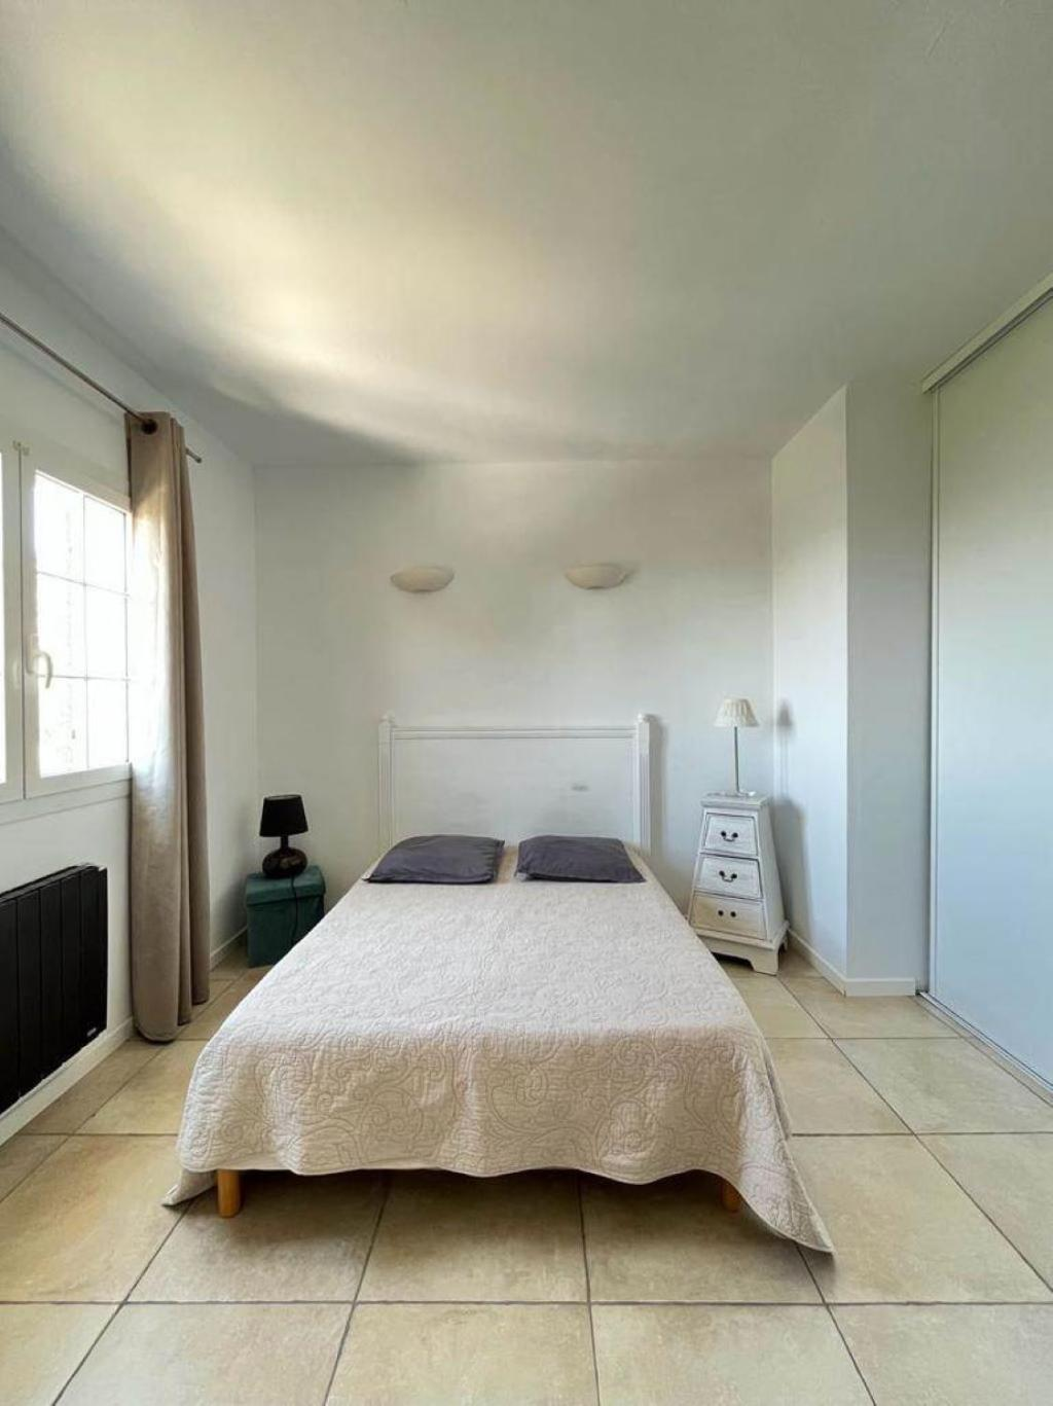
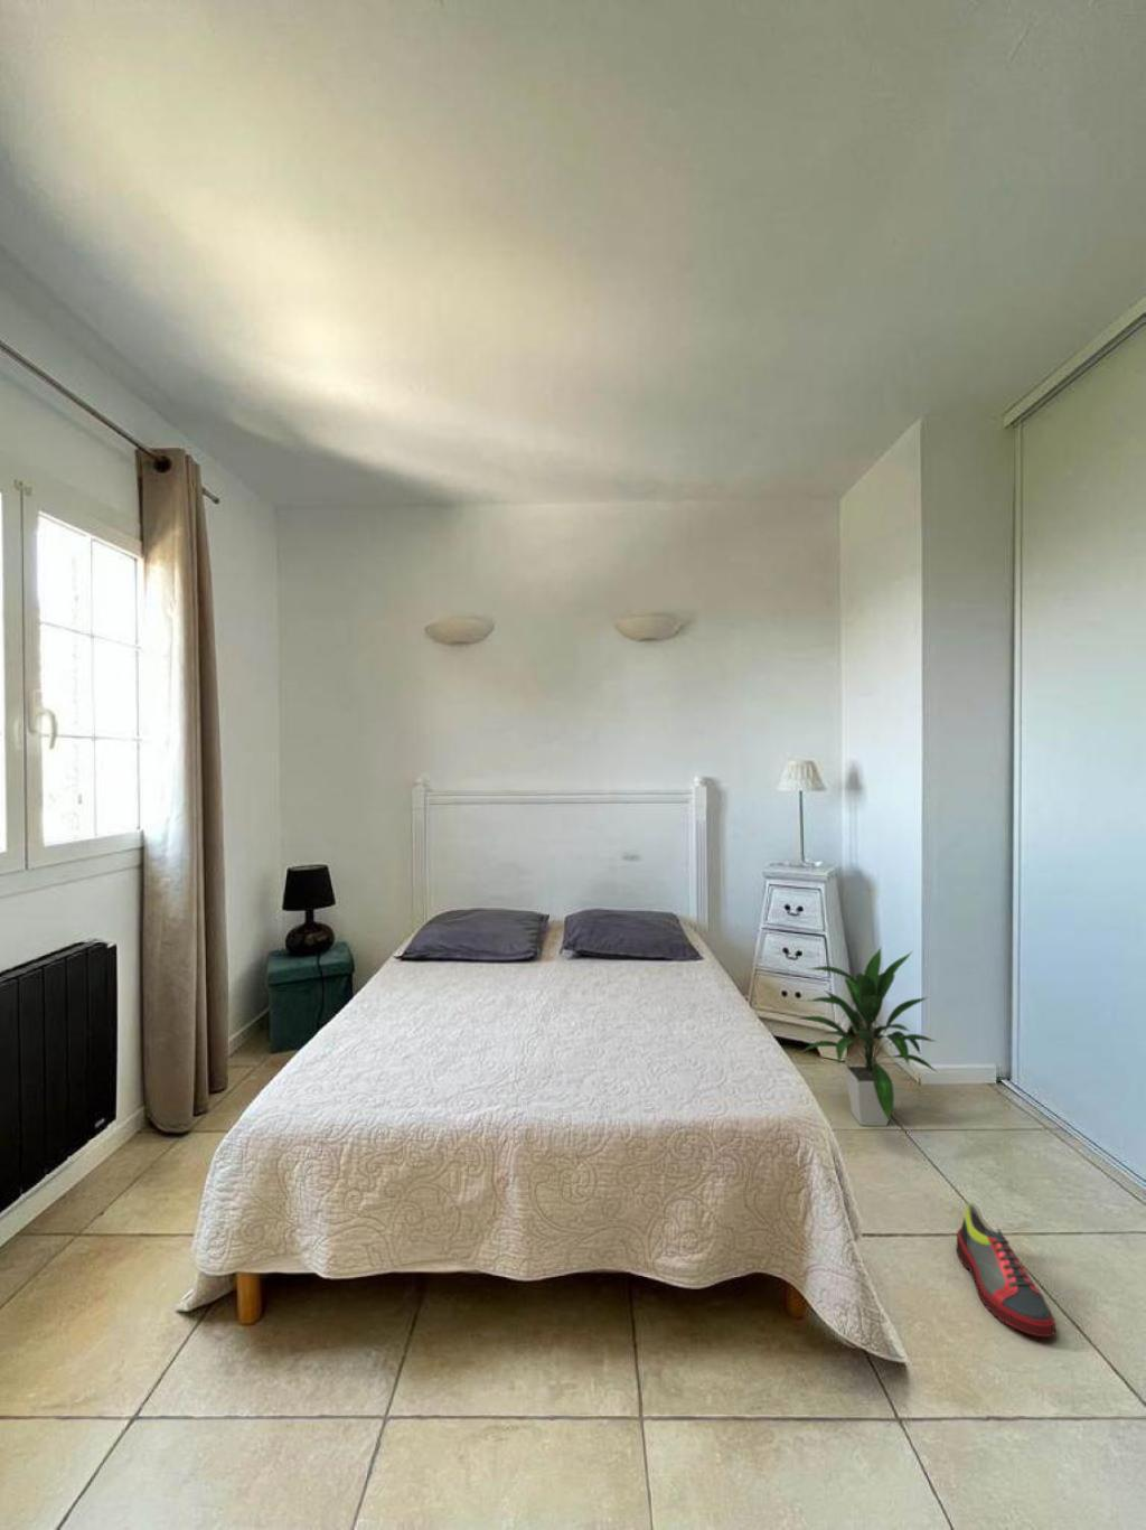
+ shoe [955,1203,1057,1337]
+ indoor plant [791,947,939,1127]
